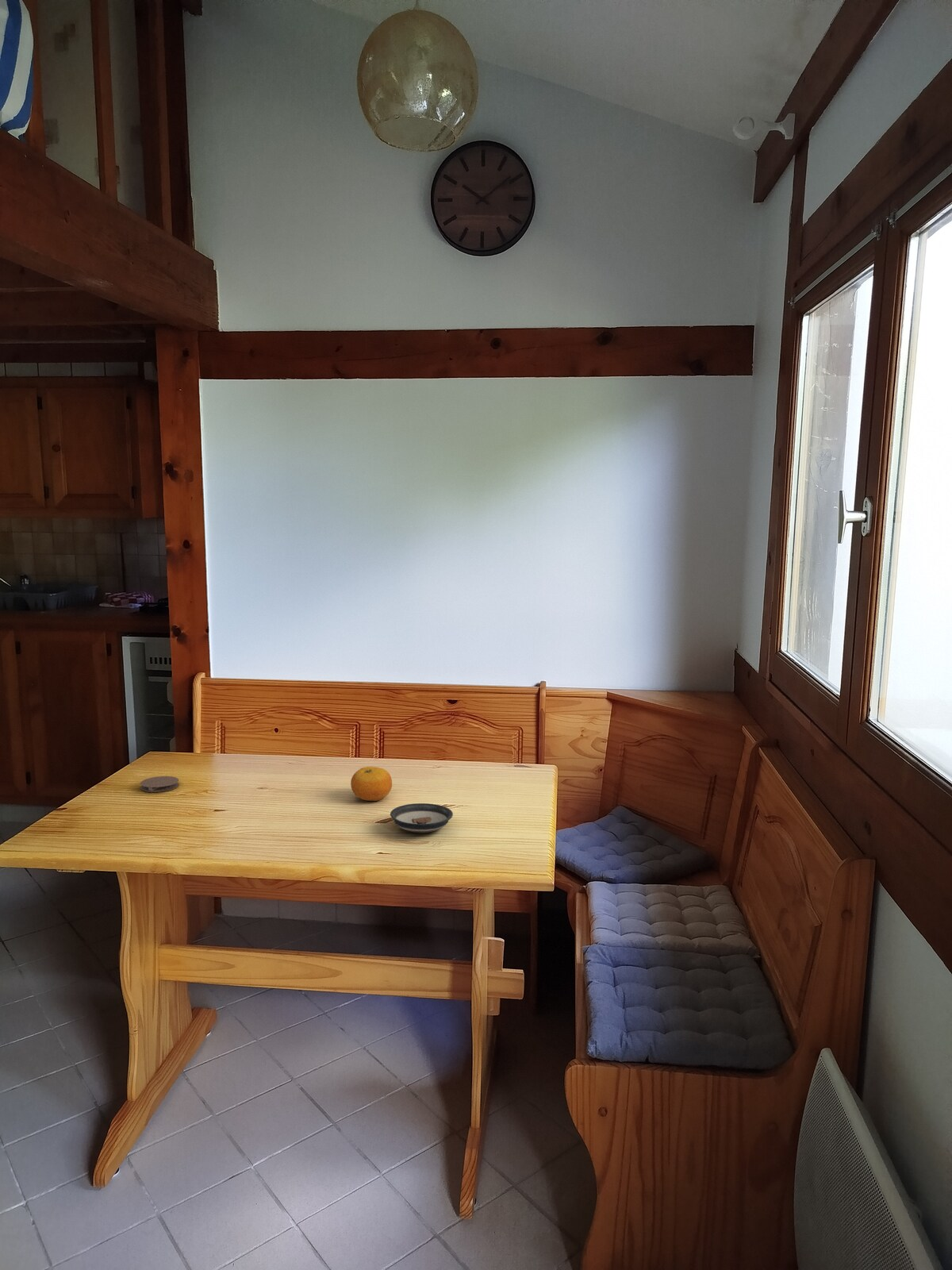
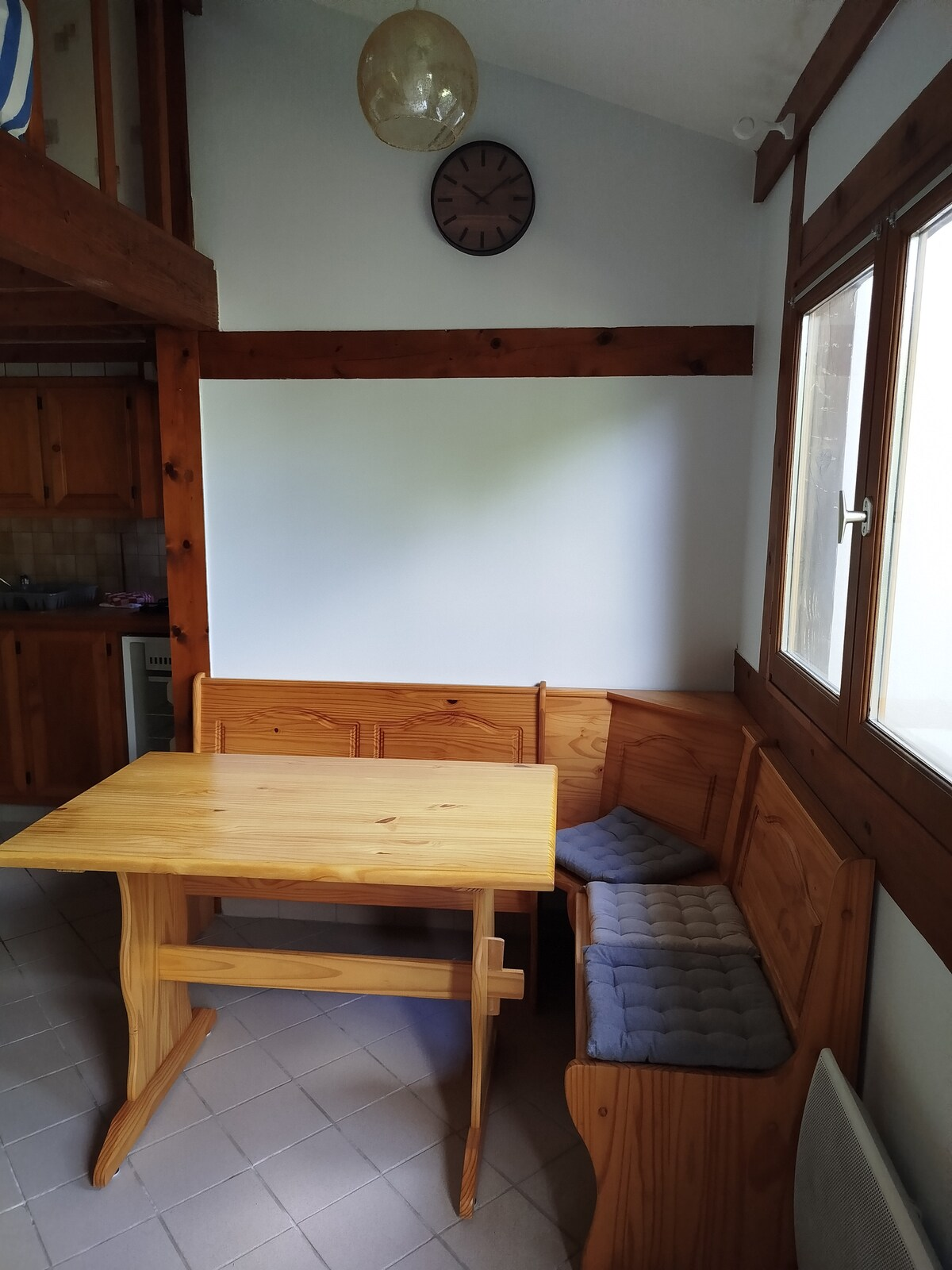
- fruit [350,766,393,802]
- coaster [140,775,180,793]
- saucer [390,802,454,833]
